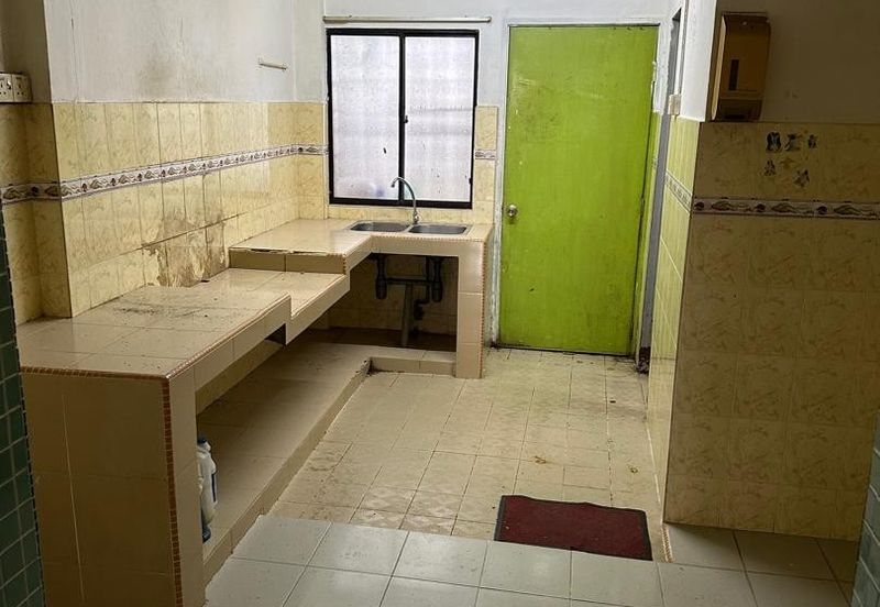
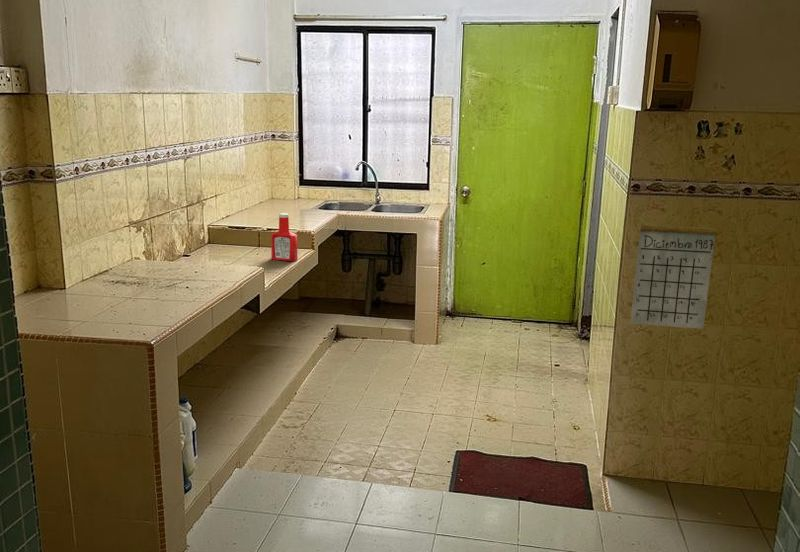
+ calendar [630,201,718,330]
+ soap bottle [270,212,298,262]
